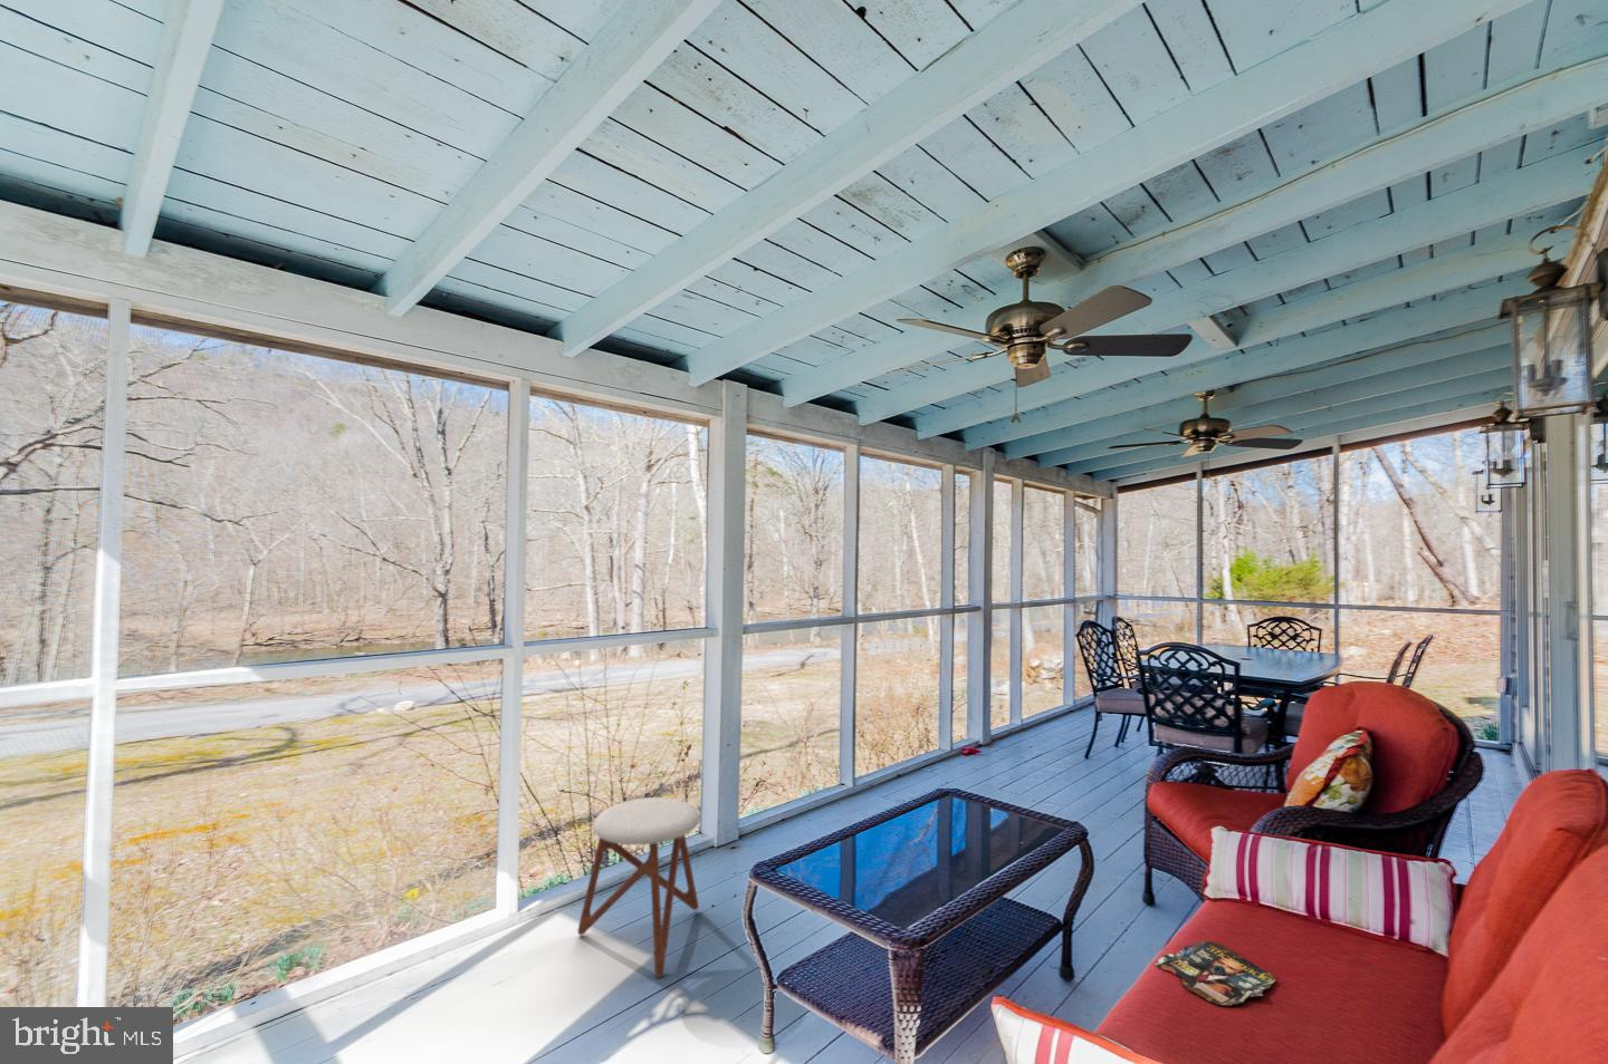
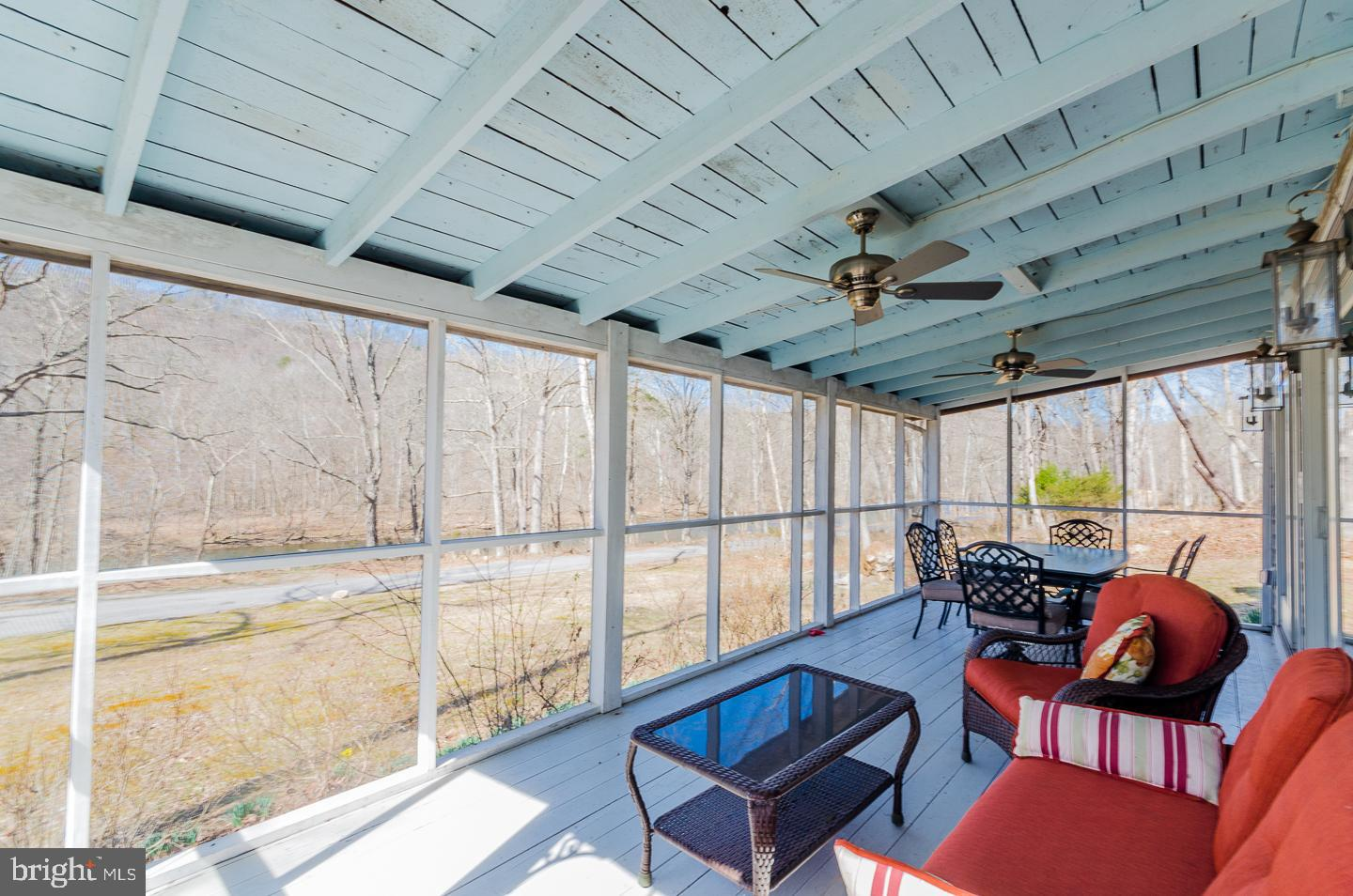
- stool [576,797,701,980]
- magazine [1155,940,1276,1006]
